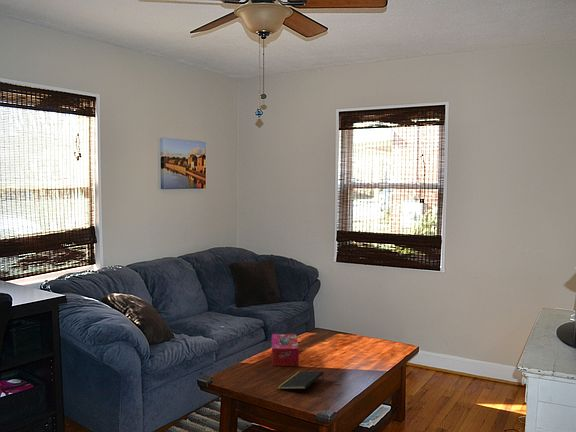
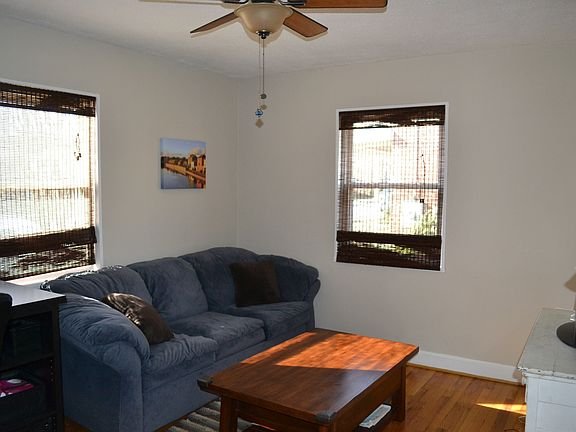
- tissue box [271,333,300,367]
- notepad [276,370,325,390]
